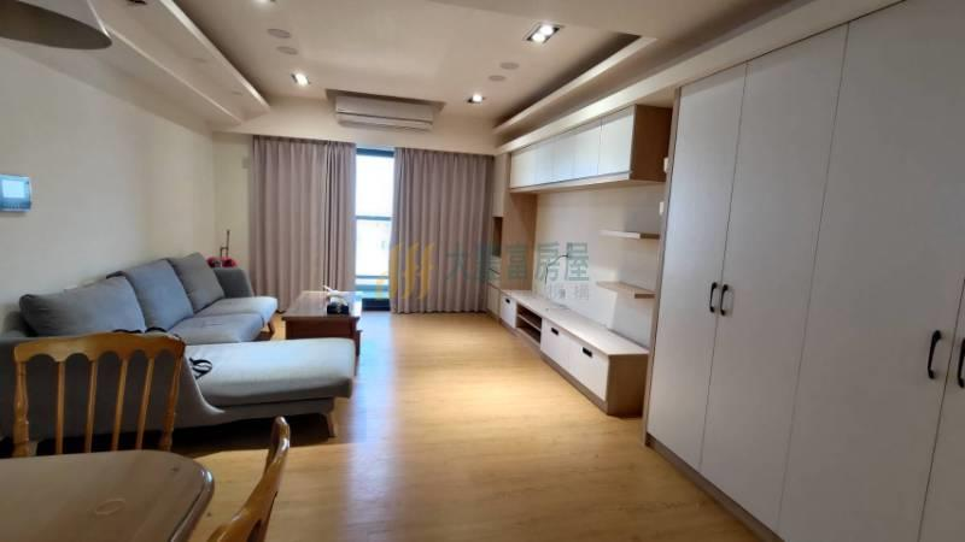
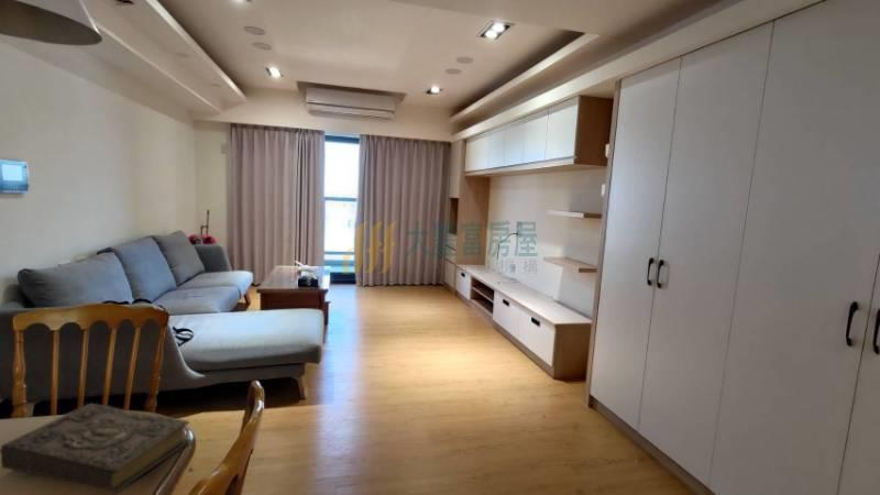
+ book [0,403,191,493]
